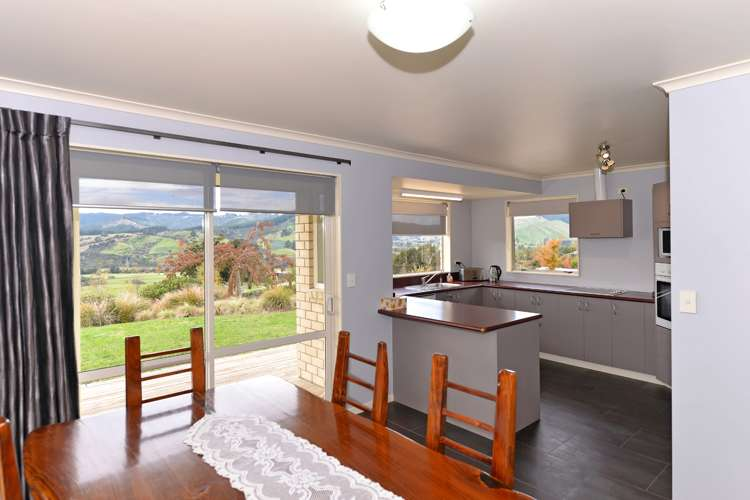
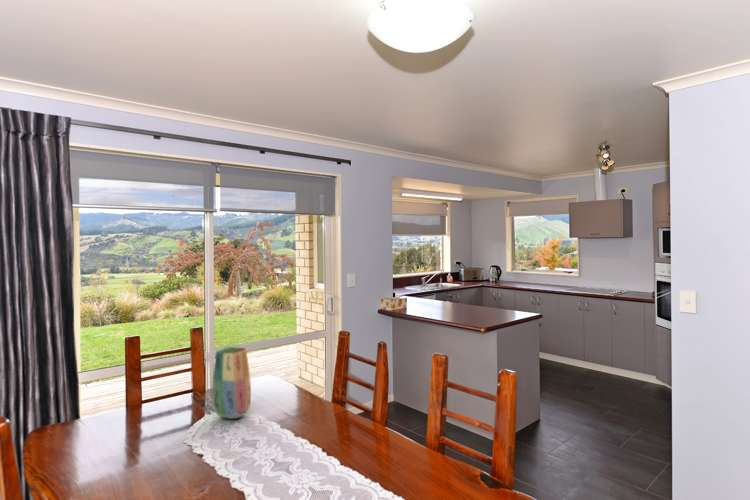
+ vase [211,346,252,420]
